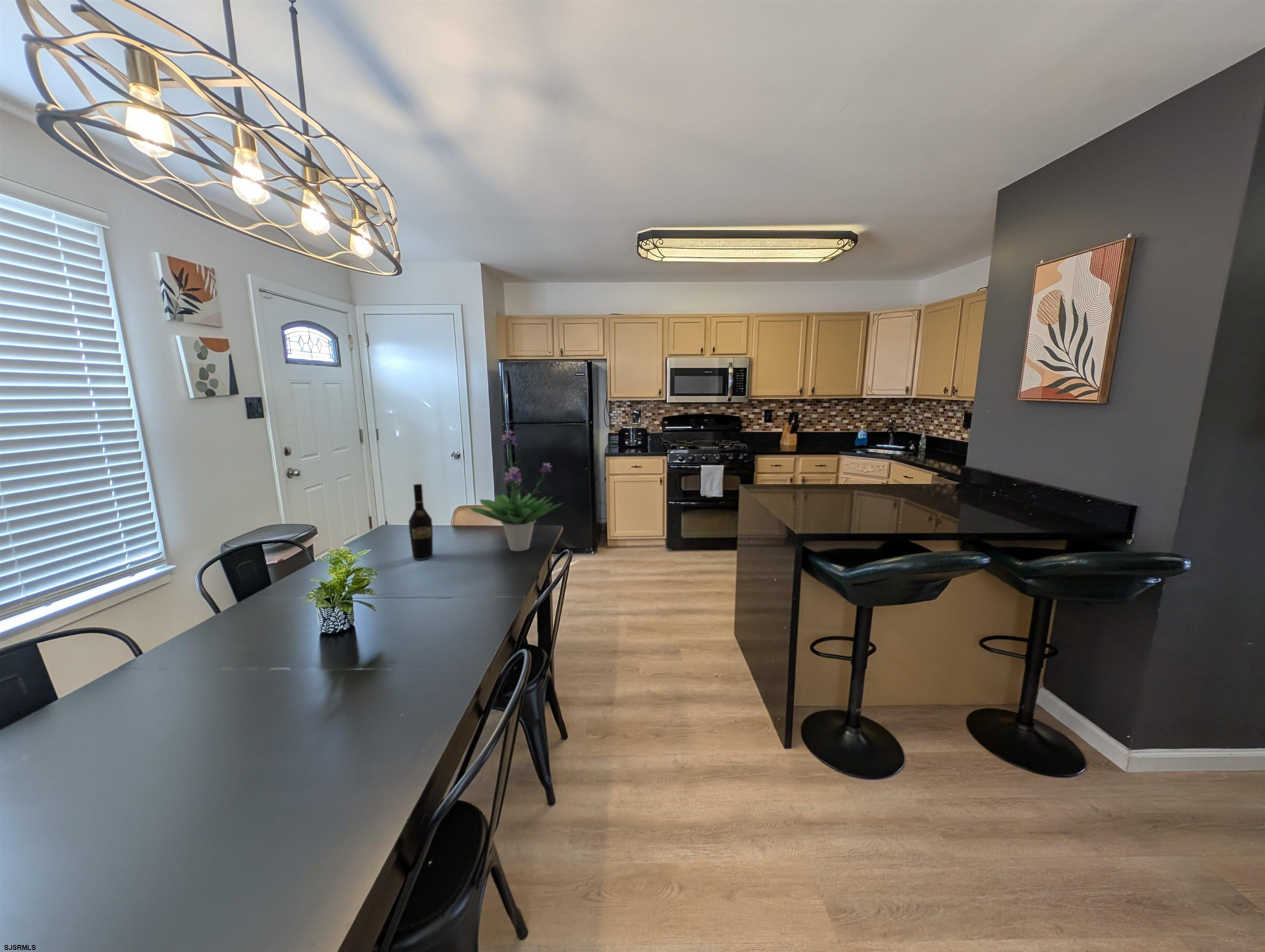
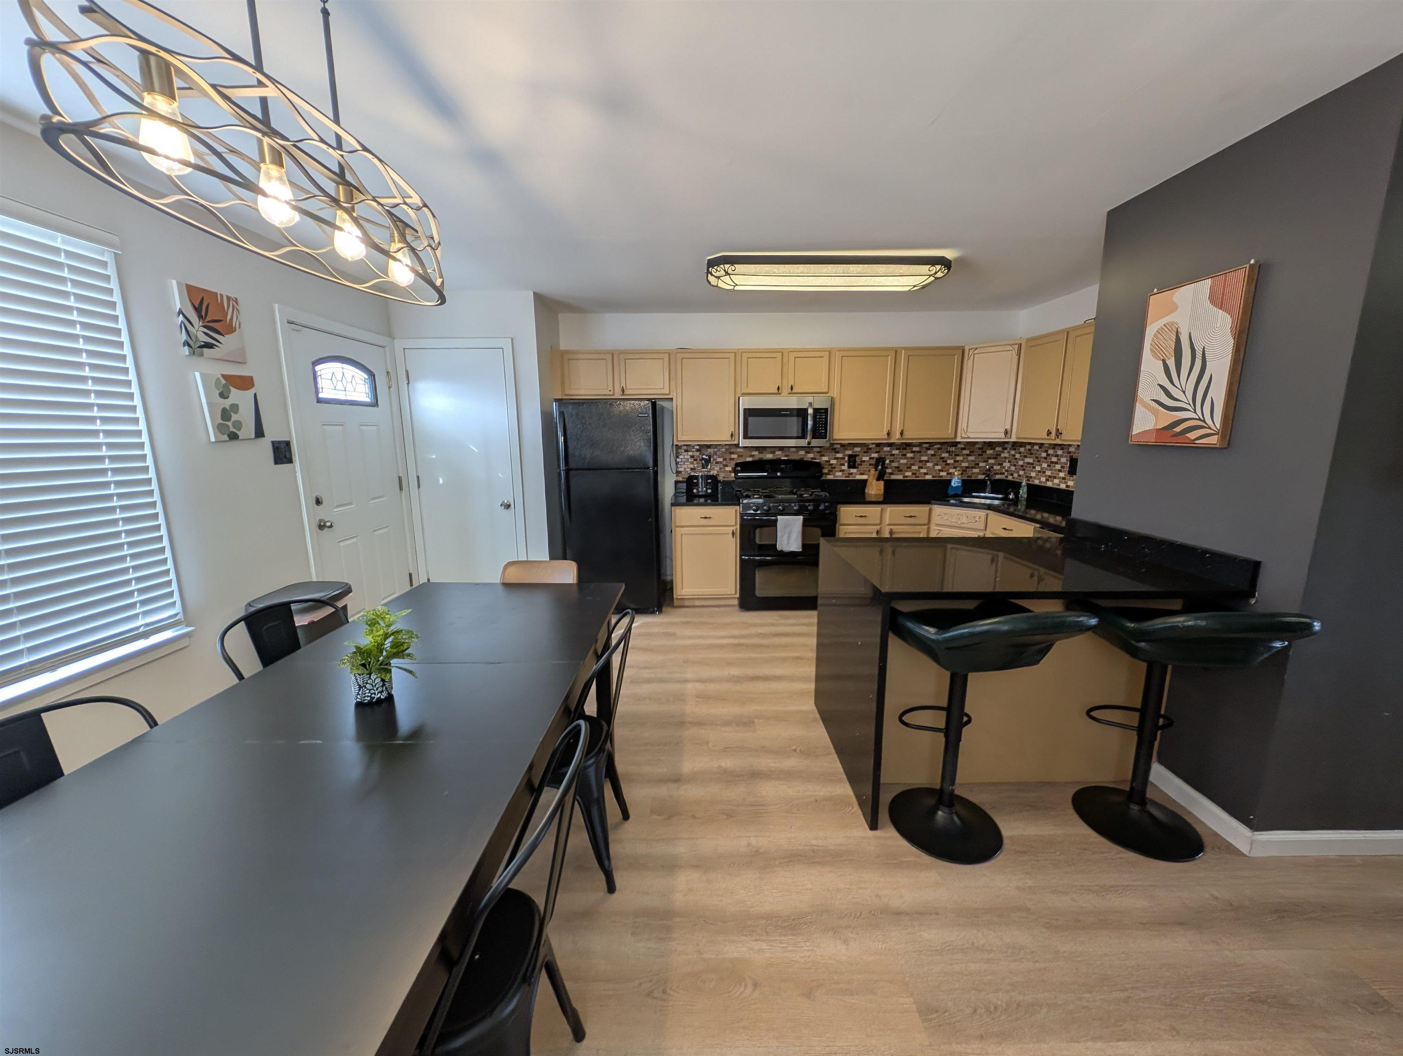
- wine bottle [408,483,433,560]
- potted plant [469,430,564,552]
